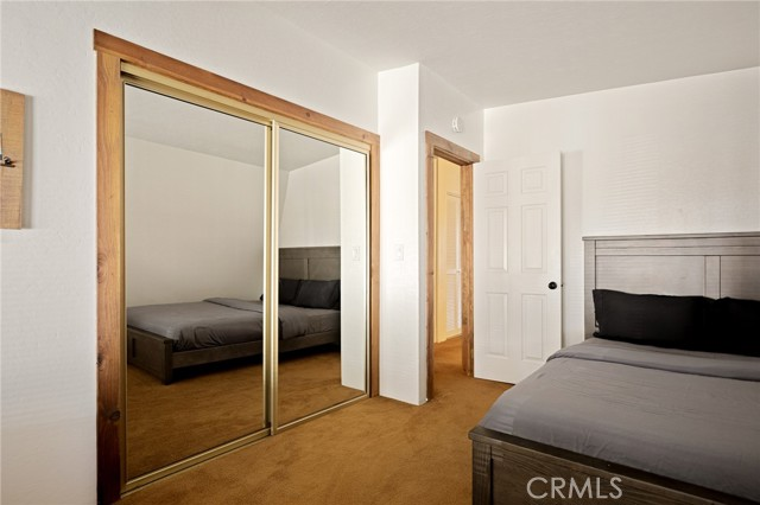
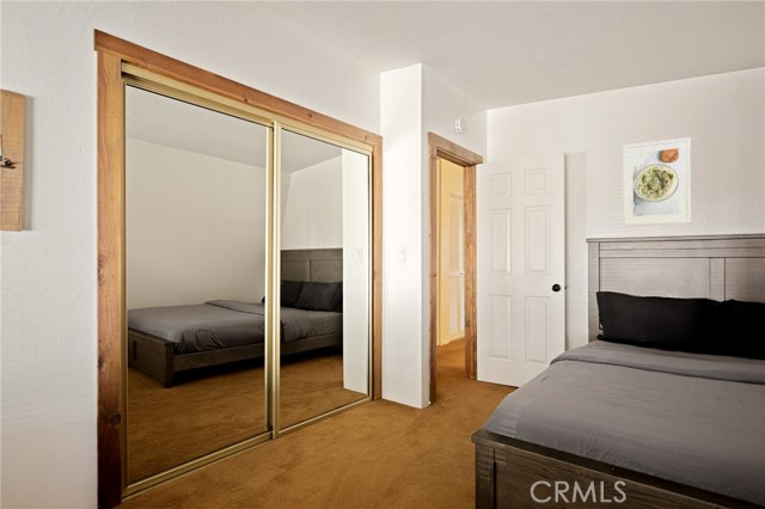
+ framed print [622,136,692,227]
